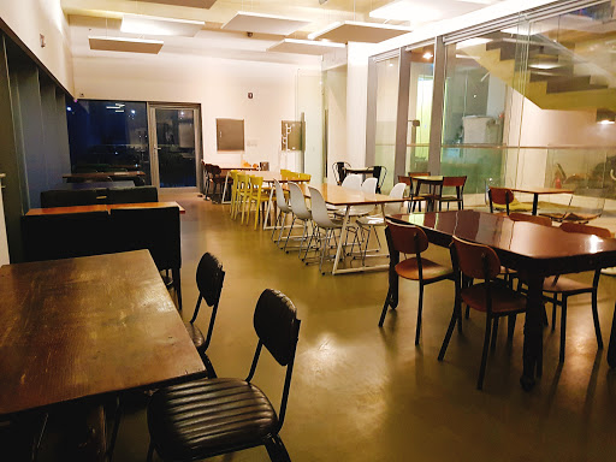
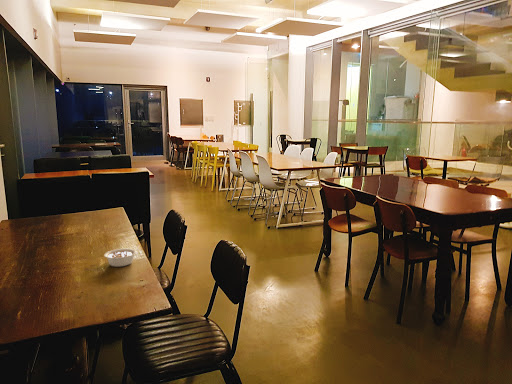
+ legume [103,248,140,268]
